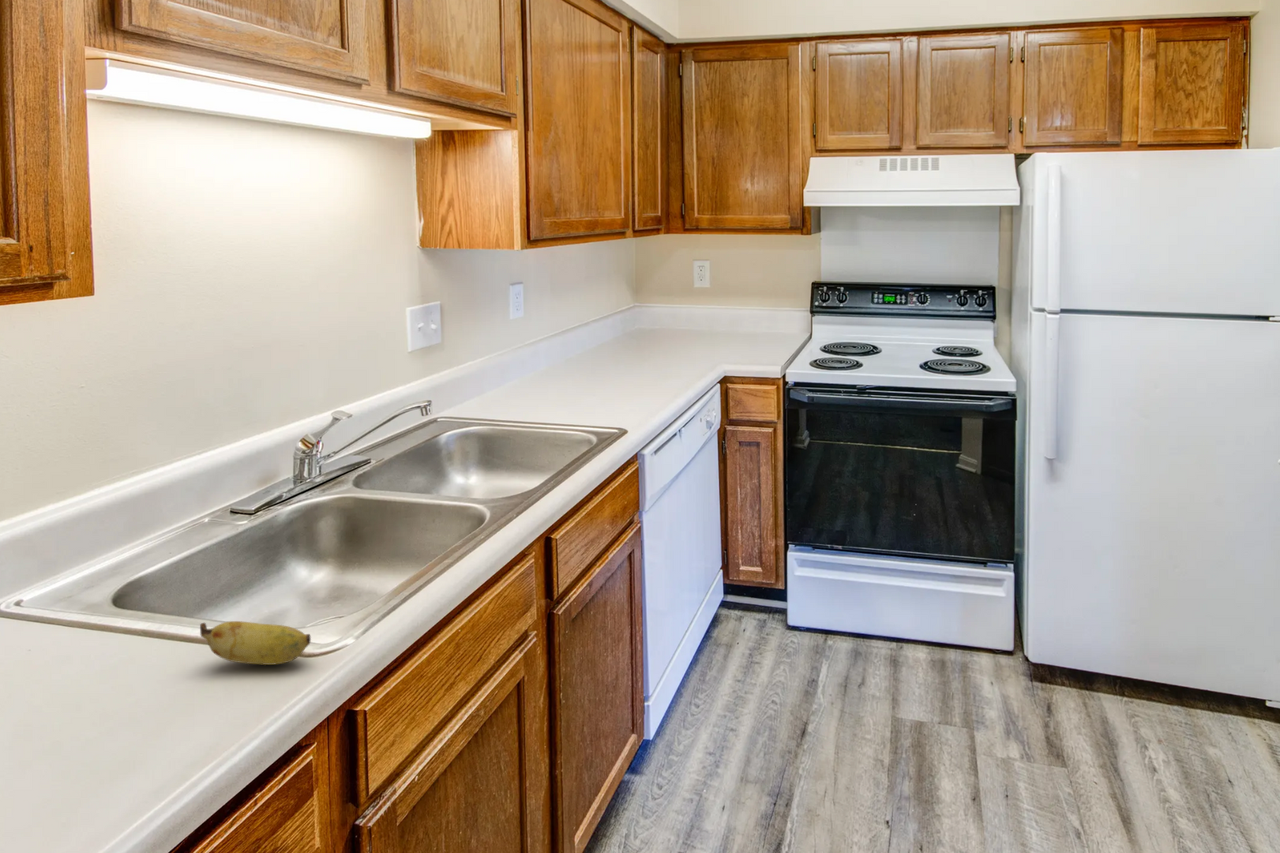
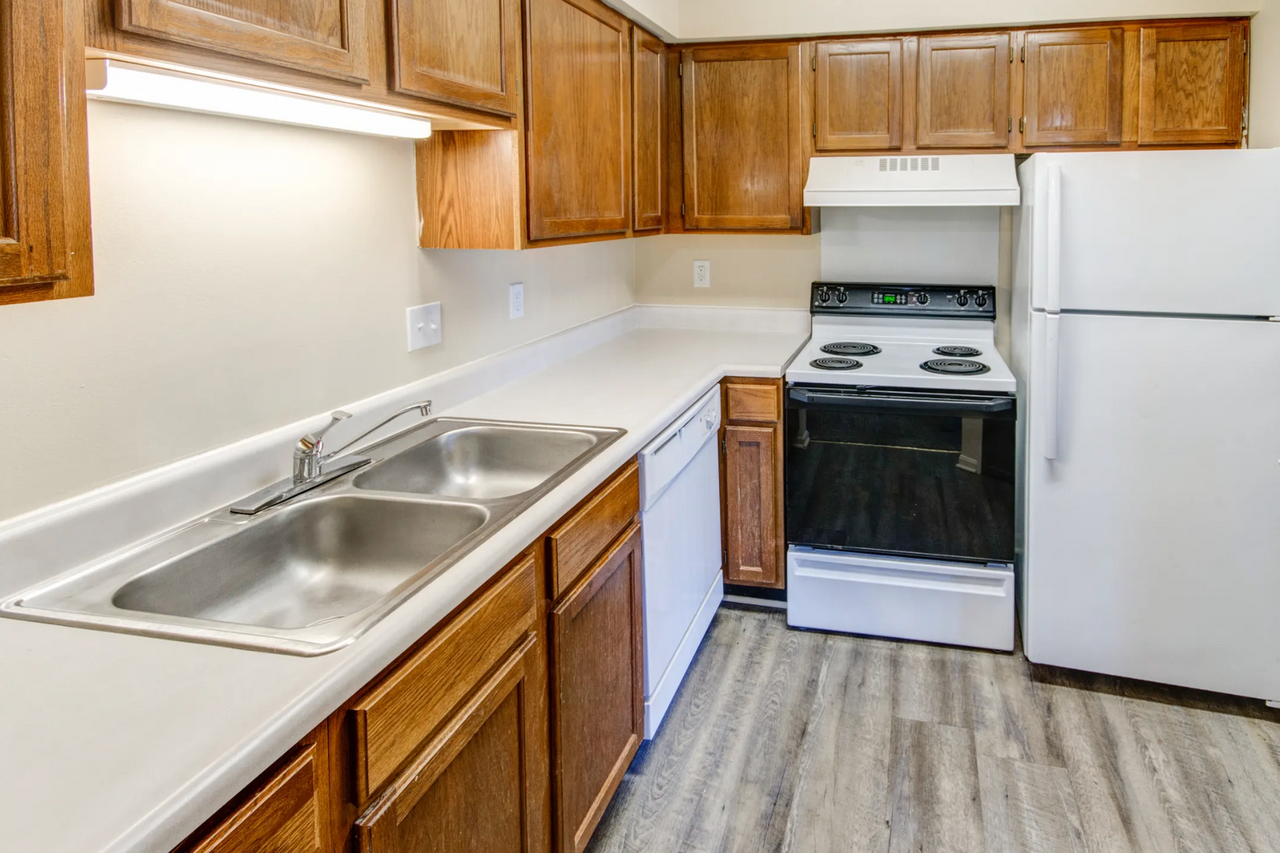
- banana [199,620,312,666]
